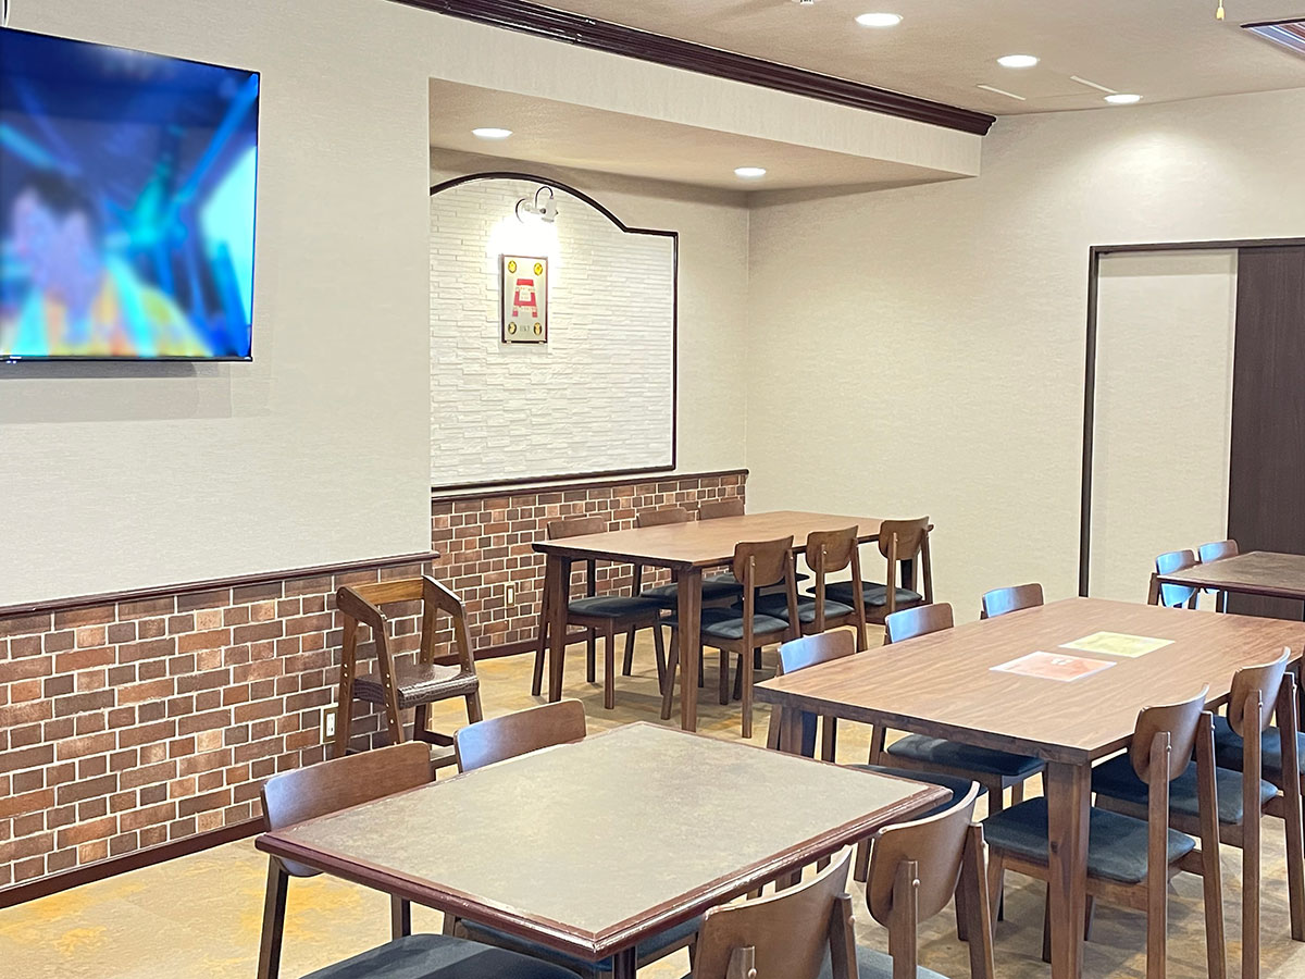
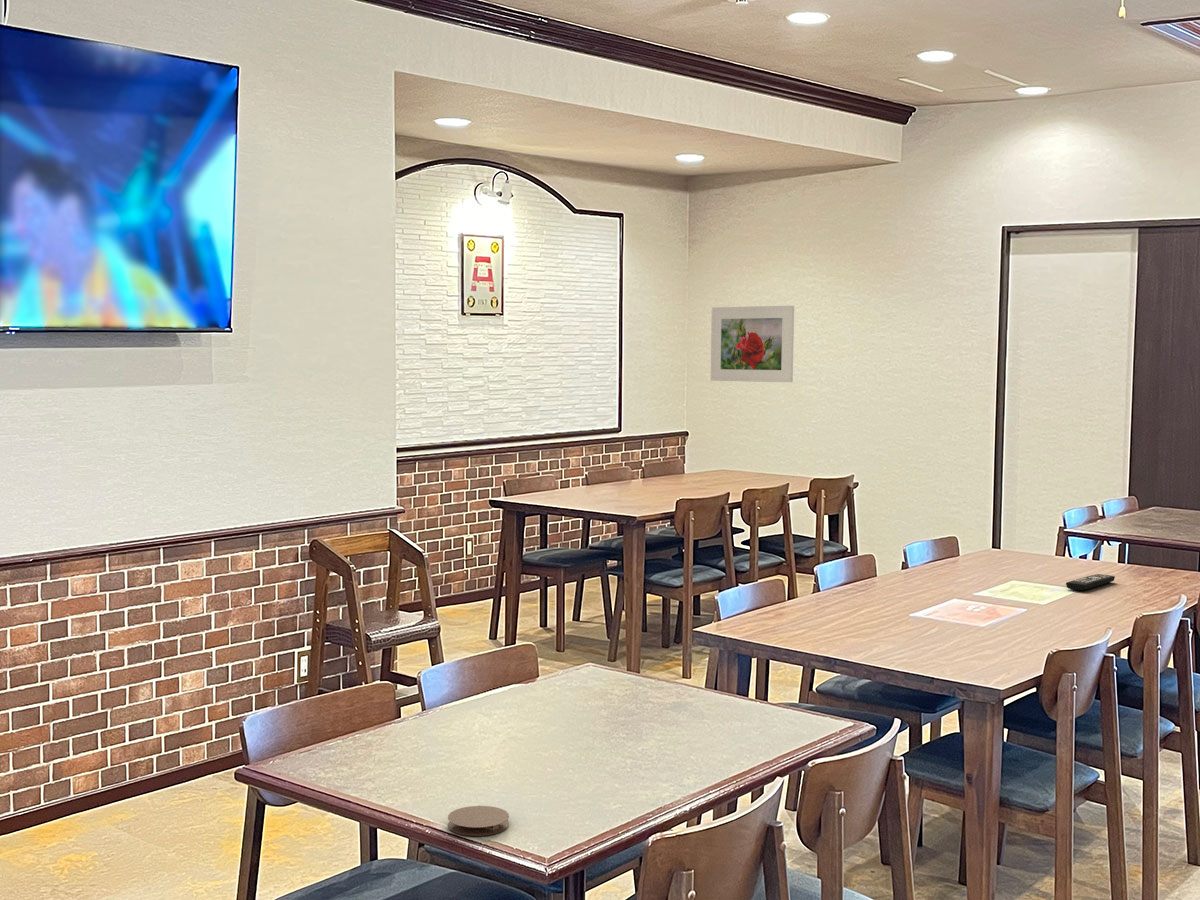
+ coaster [447,805,510,837]
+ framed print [710,305,795,383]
+ remote control [1065,573,1116,591]
